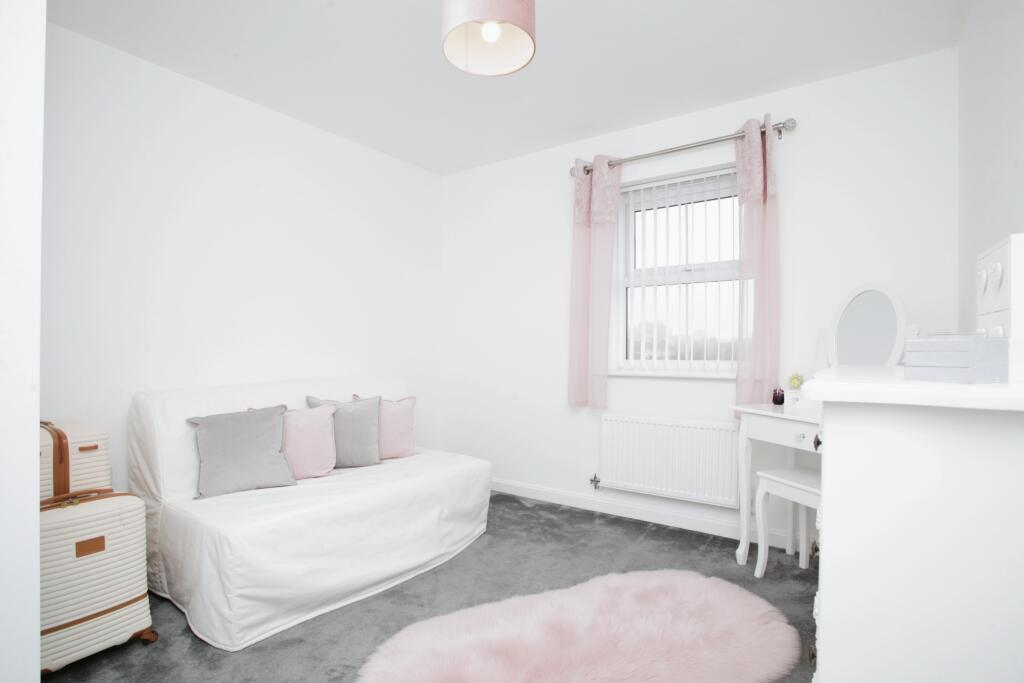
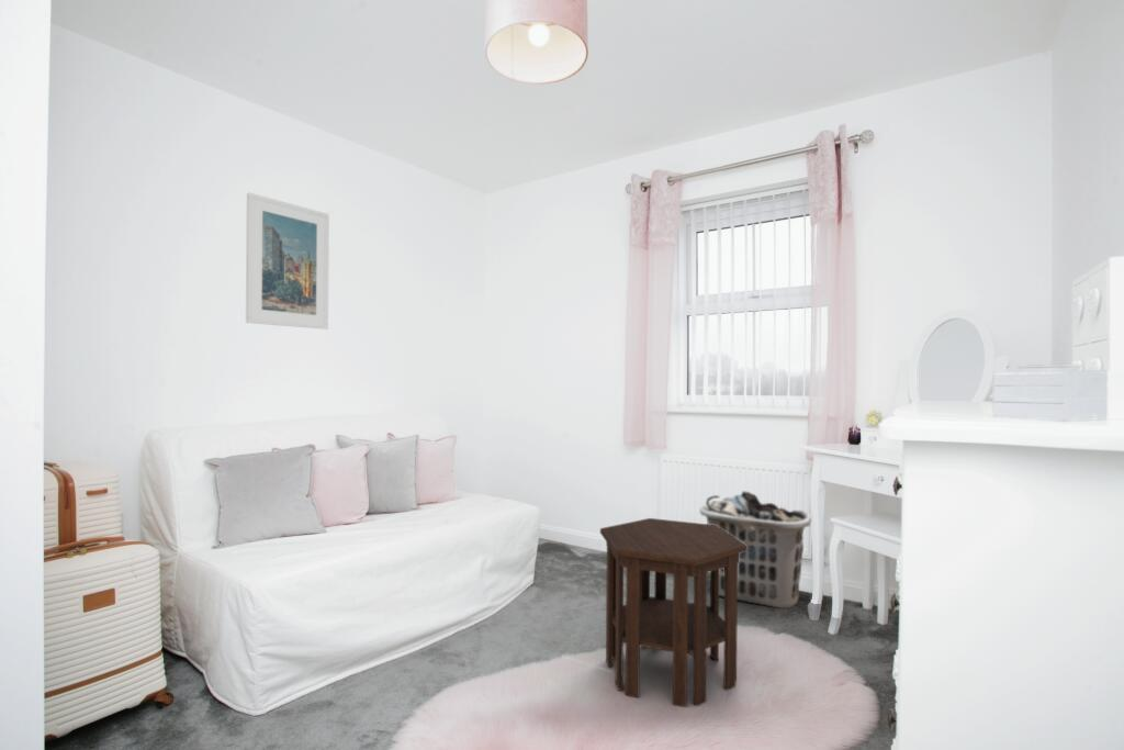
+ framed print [245,192,330,331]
+ clothes hamper [698,490,812,609]
+ side table [599,517,746,708]
